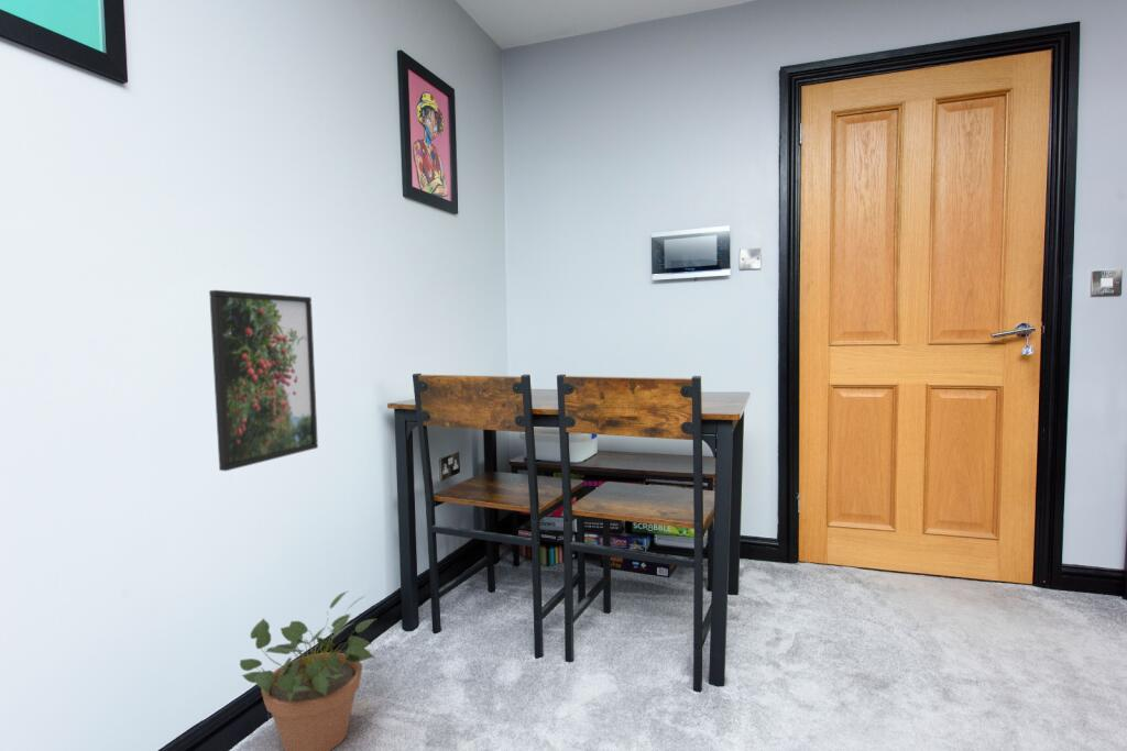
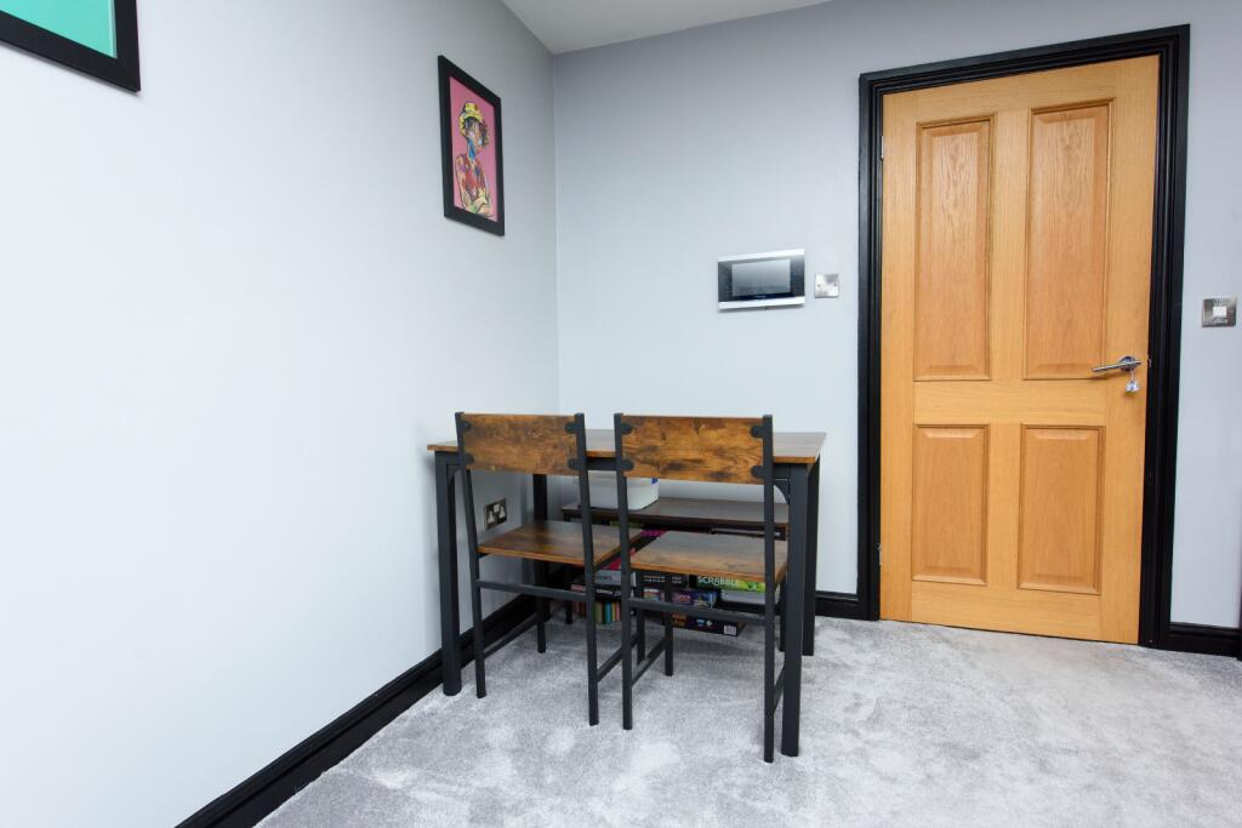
- potted plant [239,590,376,751]
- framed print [208,289,319,472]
